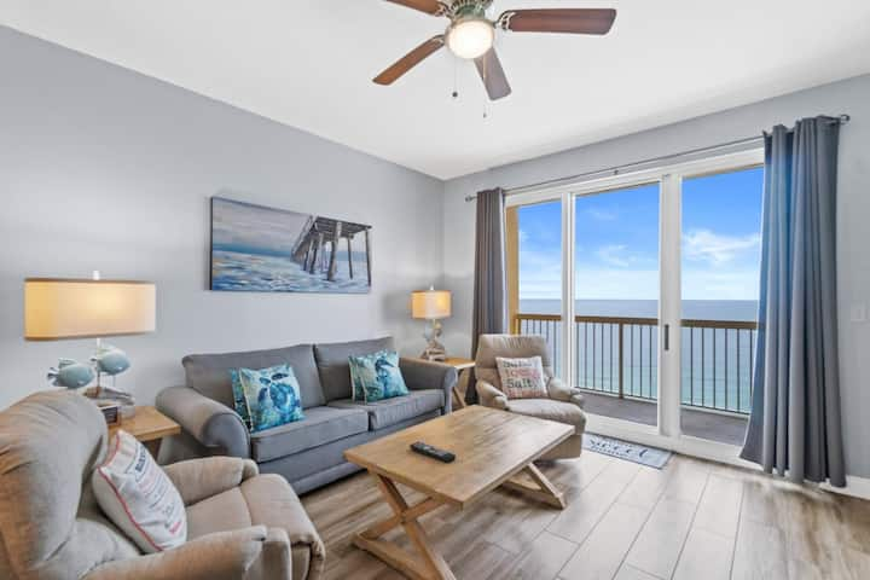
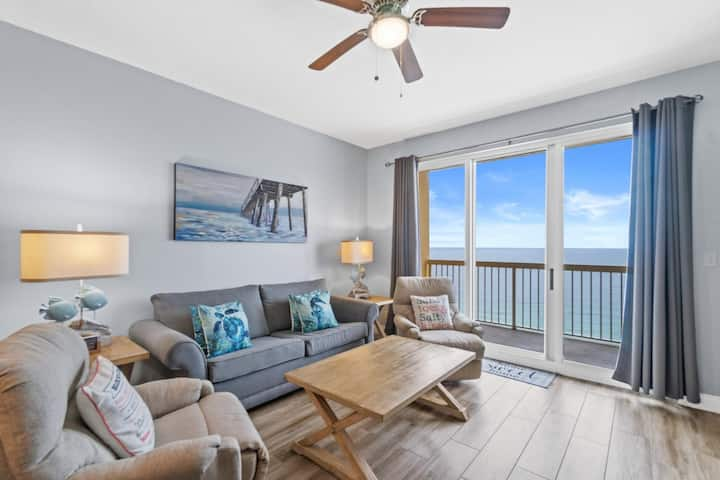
- remote control [408,441,457,464]
